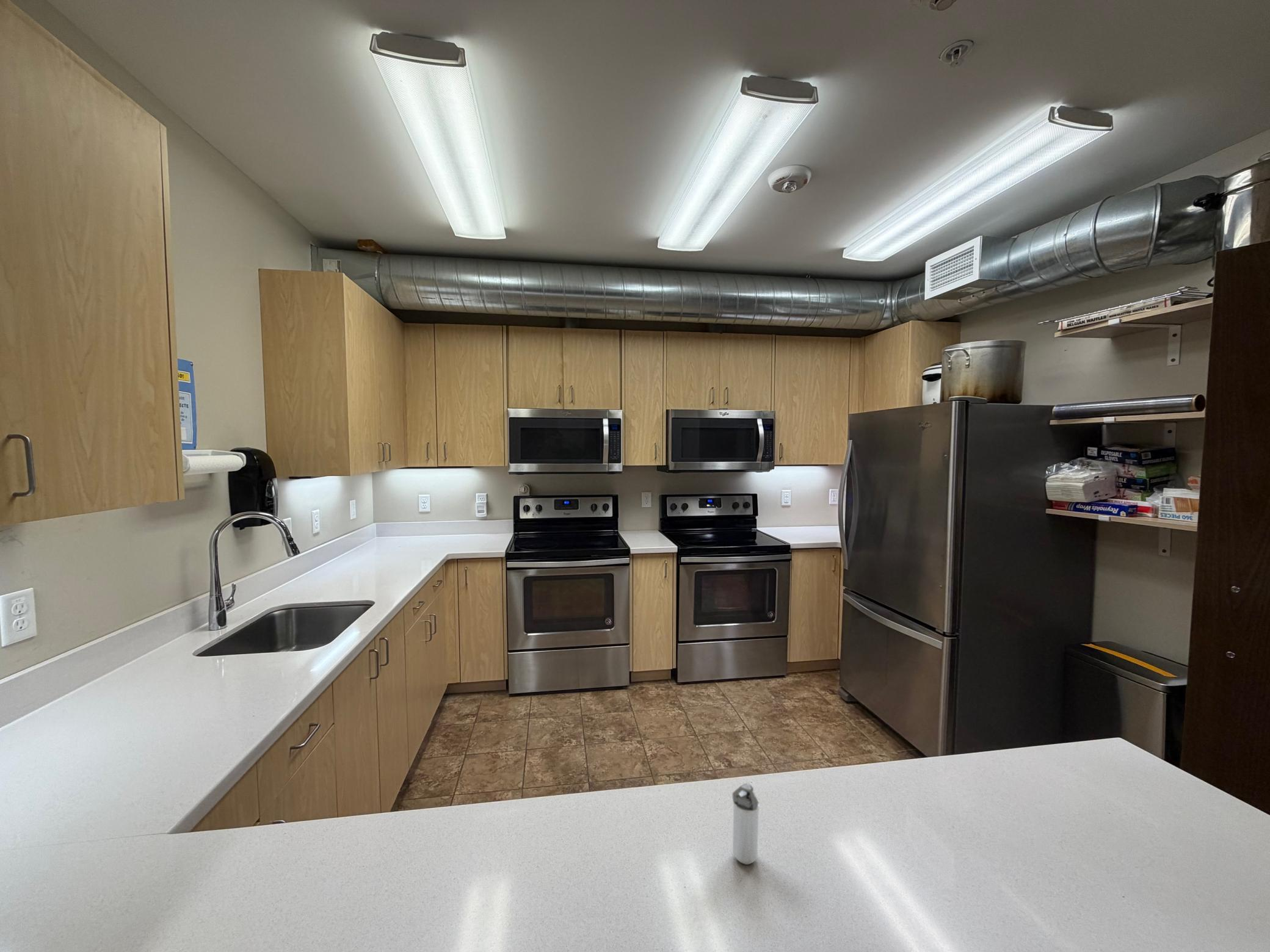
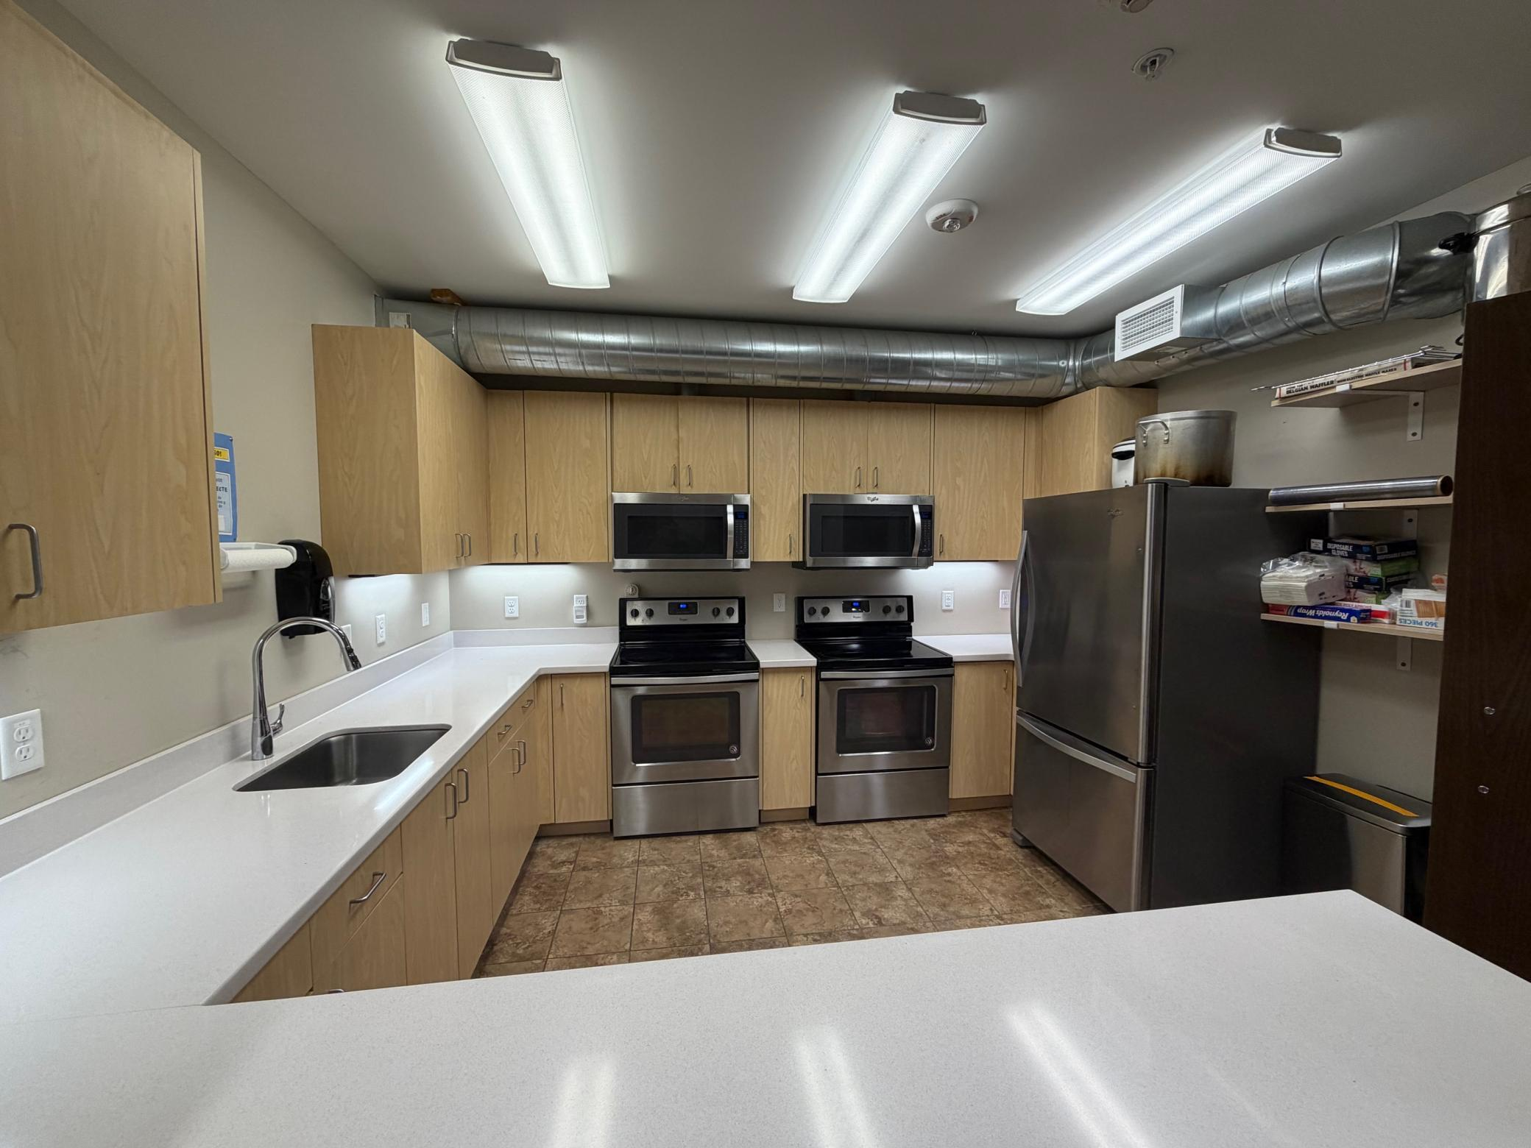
- shaker [731,782,760,865]
